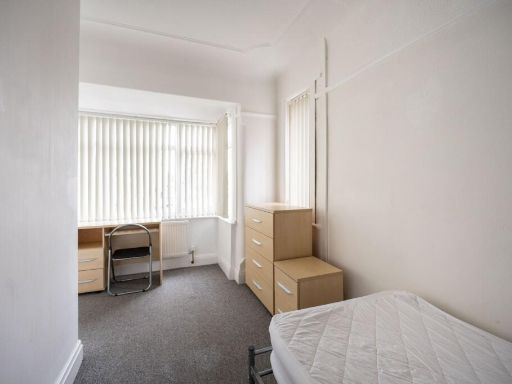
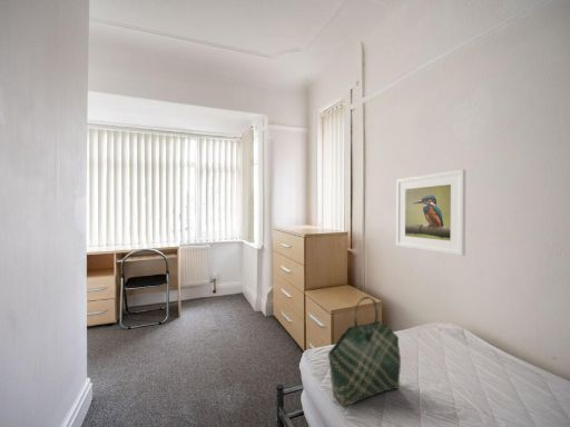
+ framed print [395,168,466,257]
+ tote bag [327,296,402,408]
